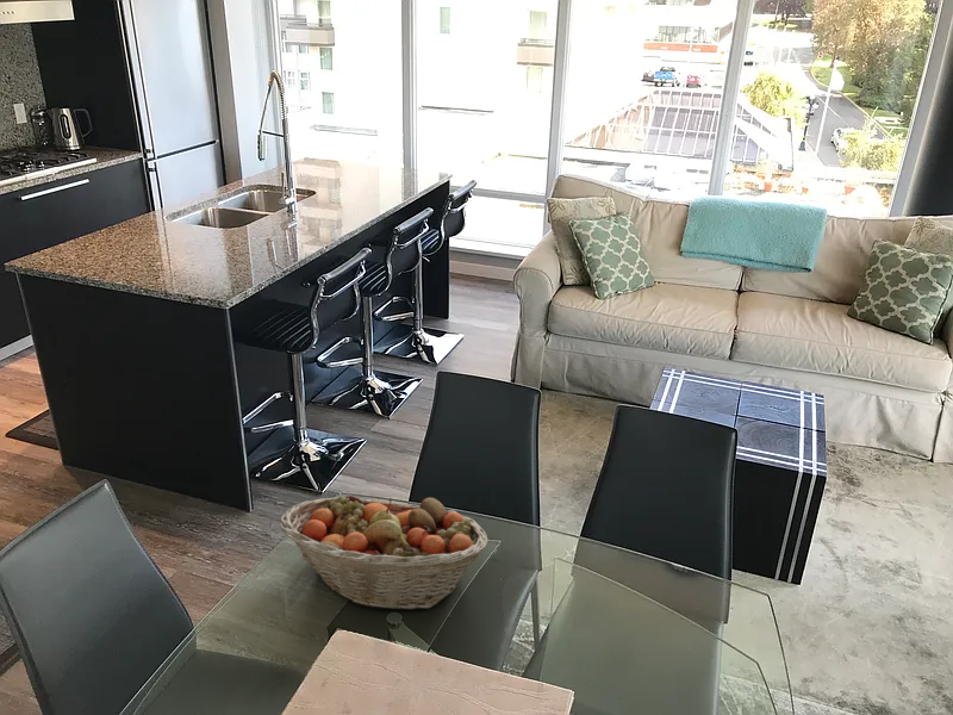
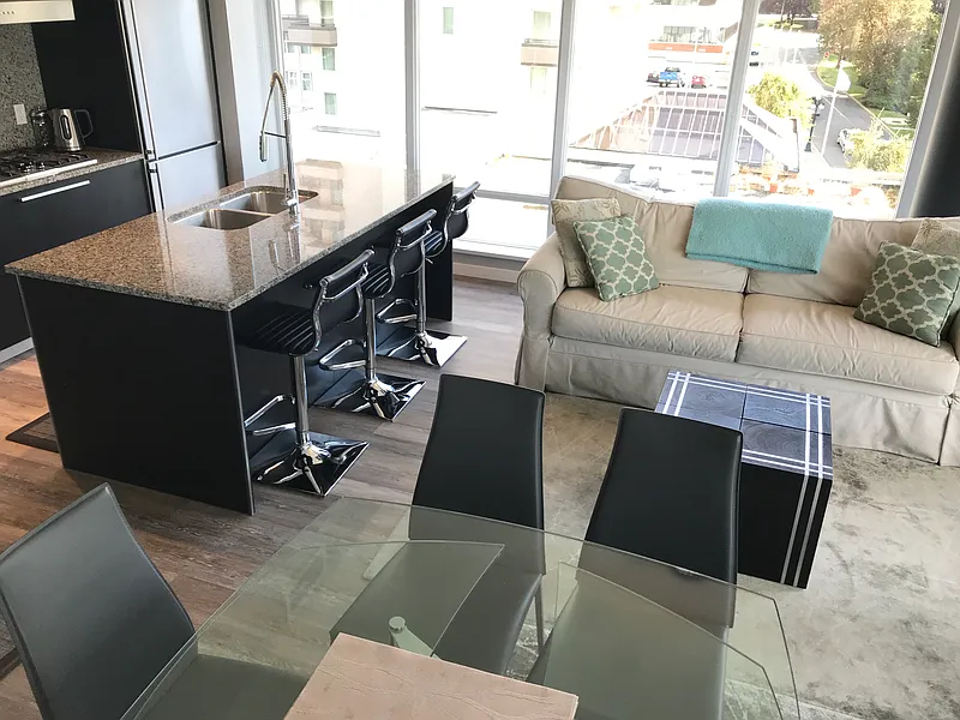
- fruit basket [279,493,490,611]
